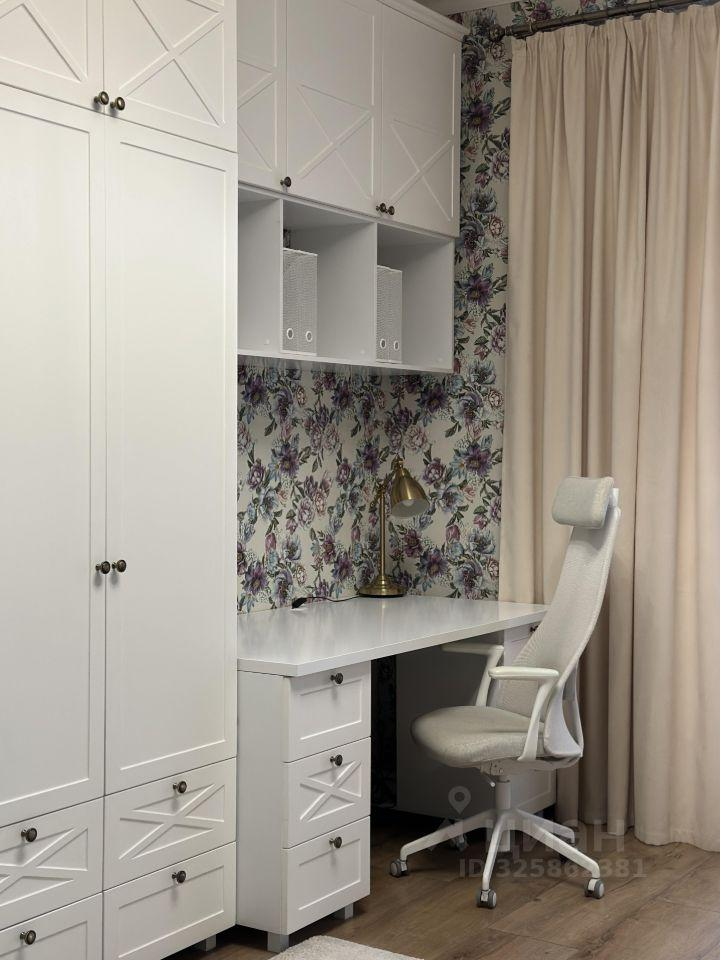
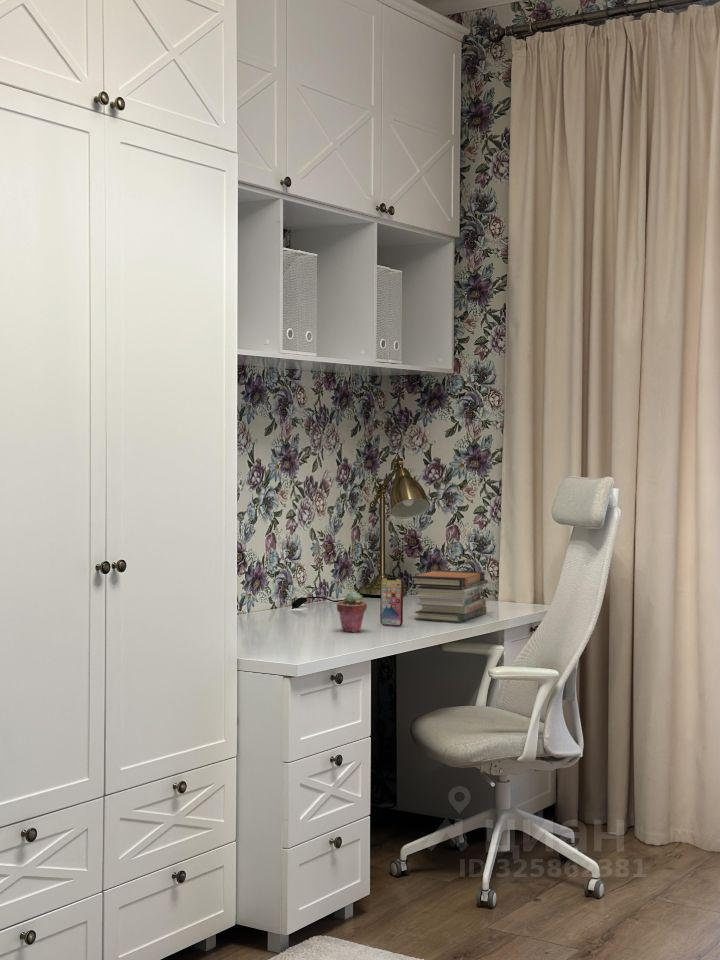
+ book stack [410,569,488,623]
+ potted succulent [336,590,368,633]
+ smartphone [379,576,404,627]
